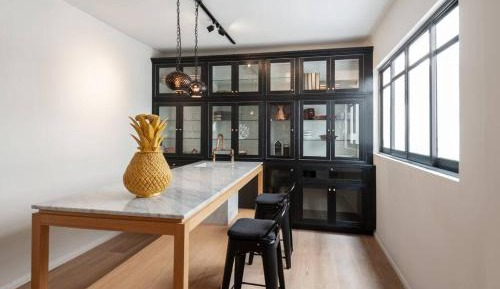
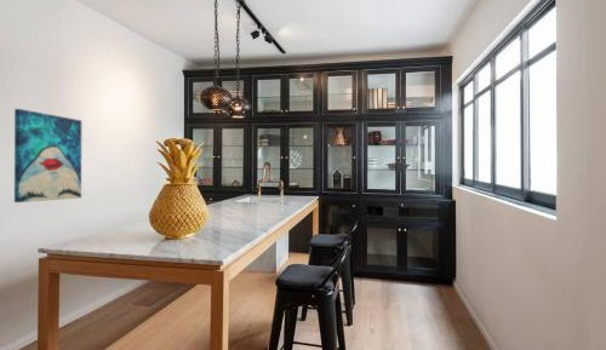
+ wall art [13,108,82,203]
